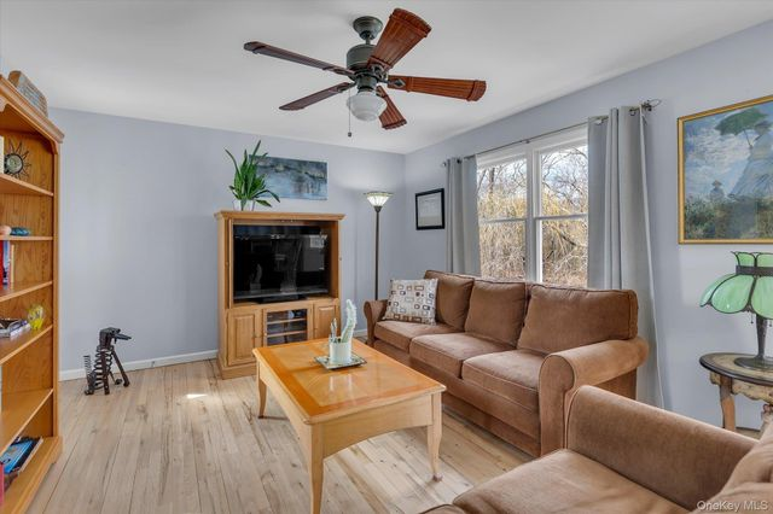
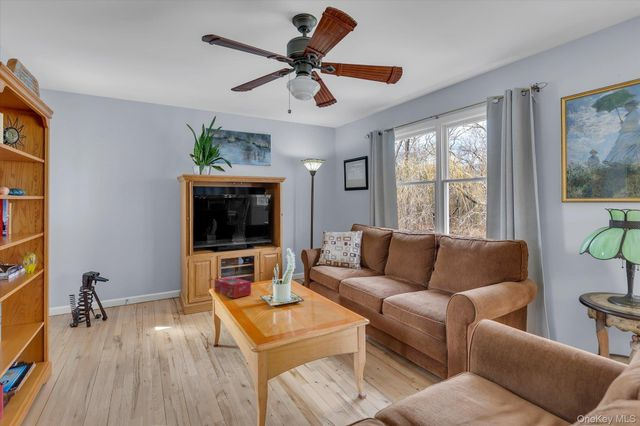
+ tissue box [214,276,252,299]
